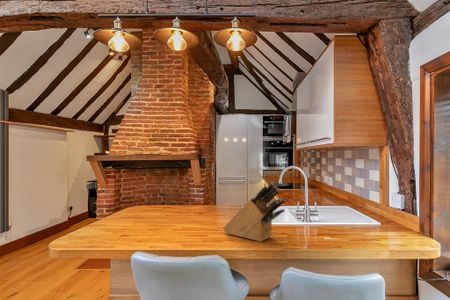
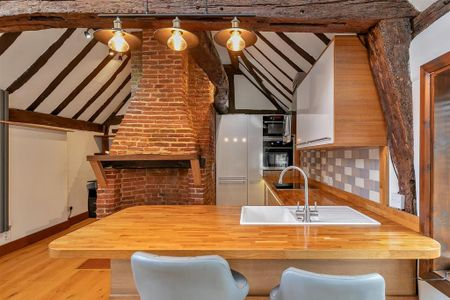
- knife block [222,181,287,243]
